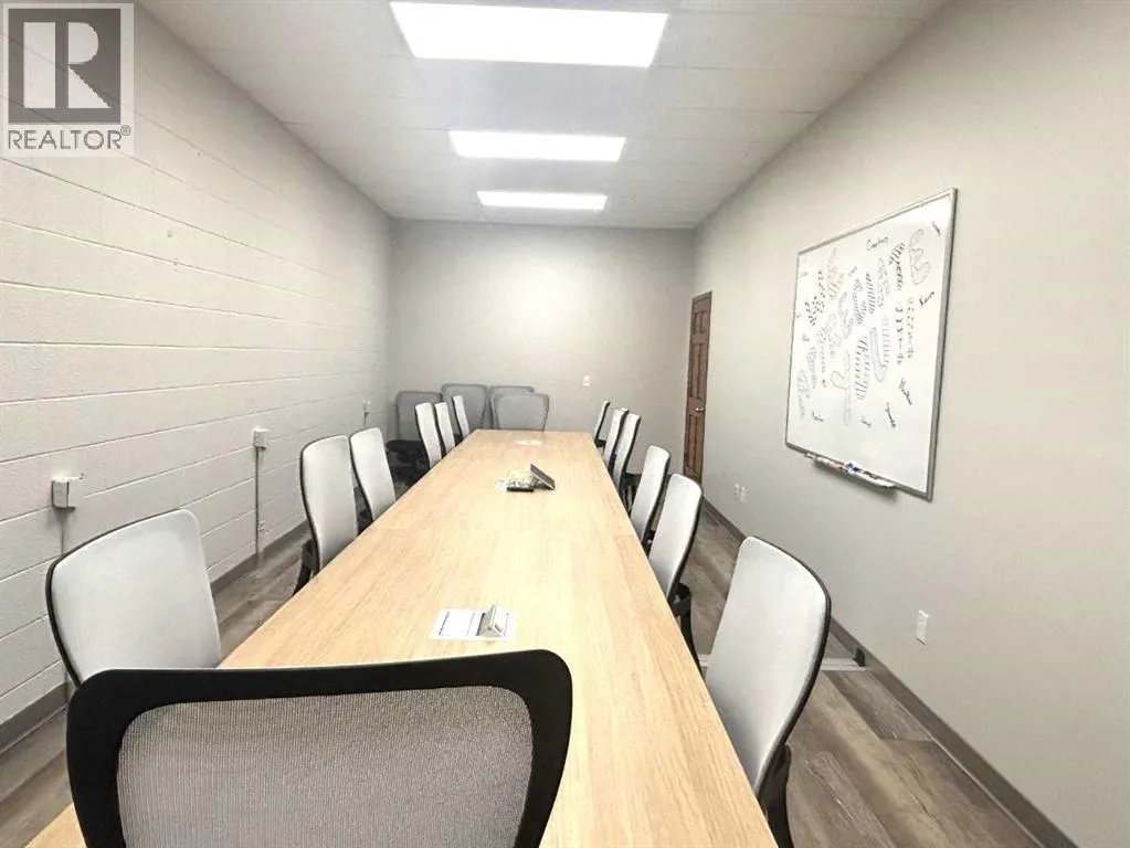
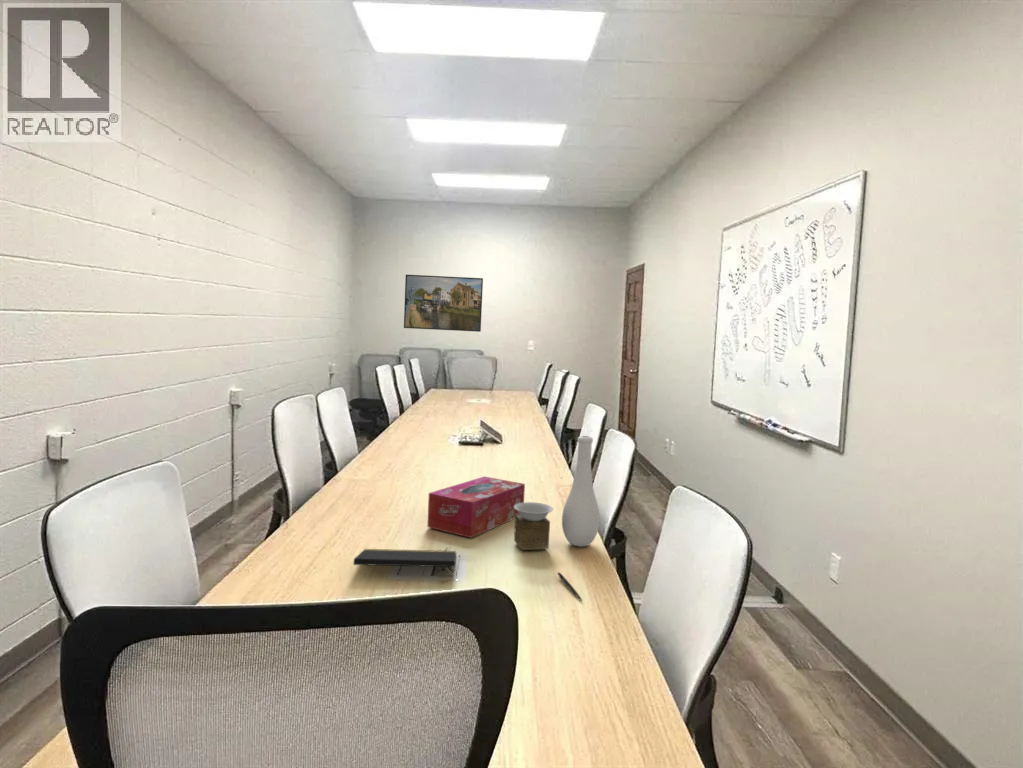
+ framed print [403,274,484,333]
+ tissue box [426,475,526,539]
+ vase [513,435,601,551]
+ notepad [353,548,458,578]
+ pen [557,571,584,602]
